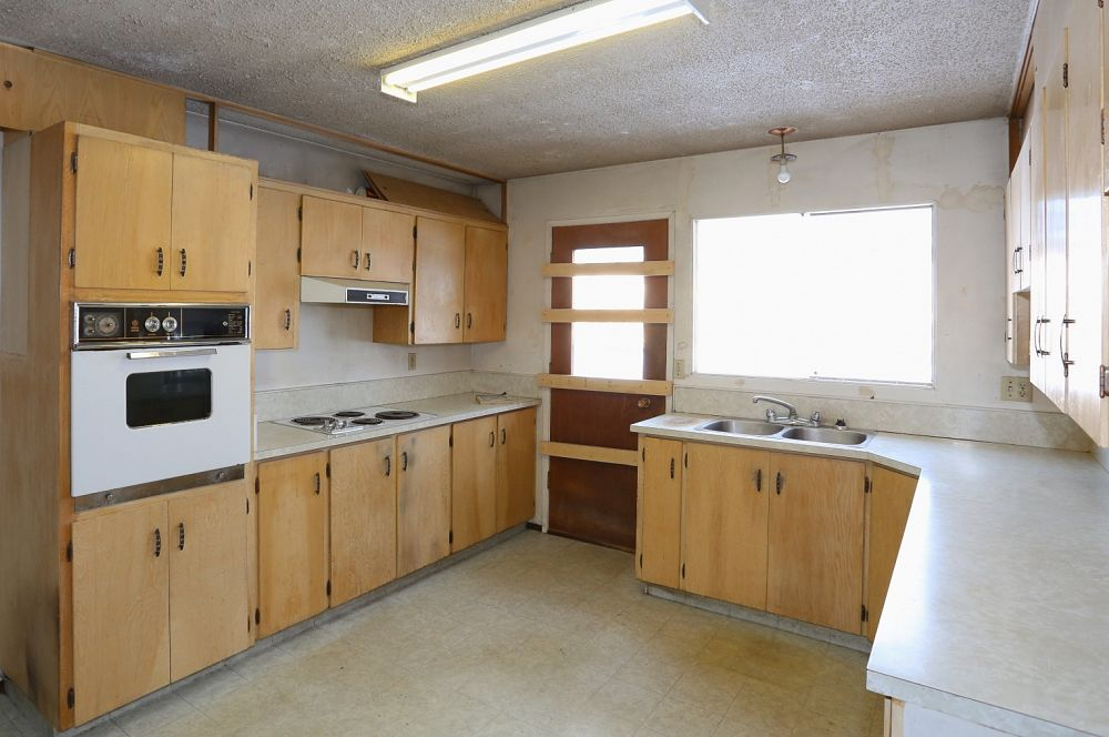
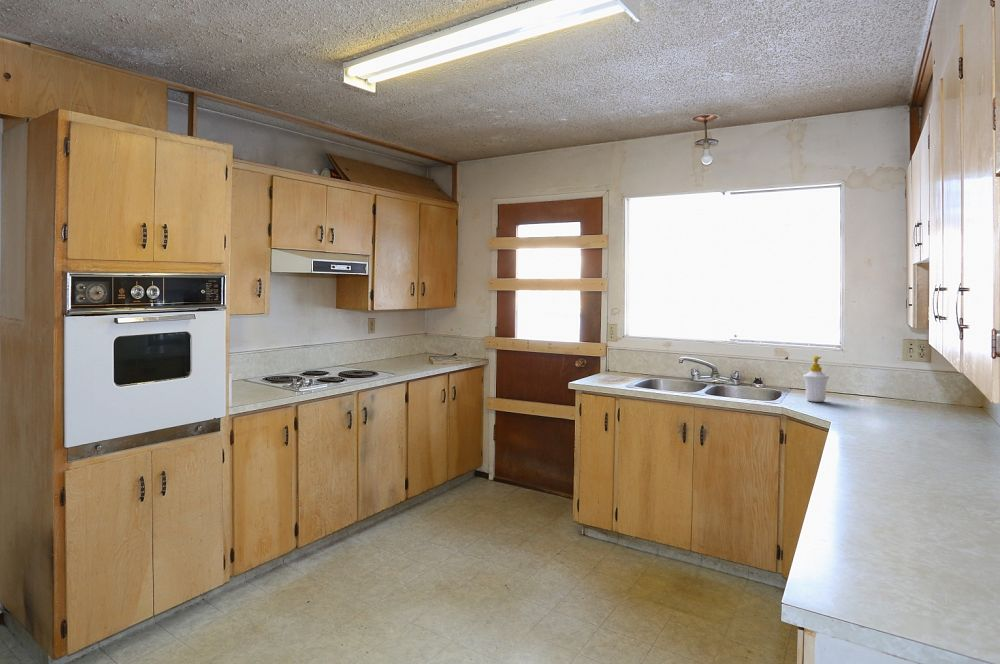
+ soap bottle [802,355,830,403]
